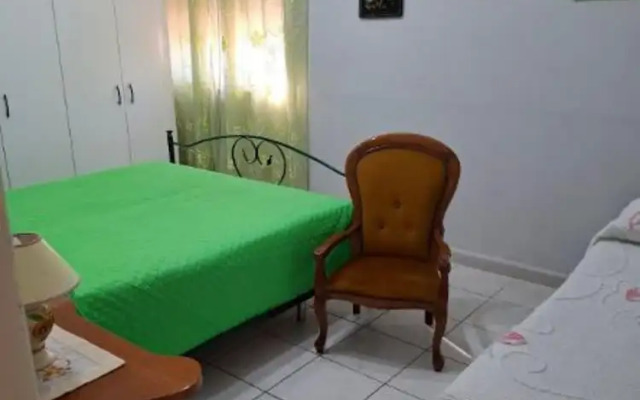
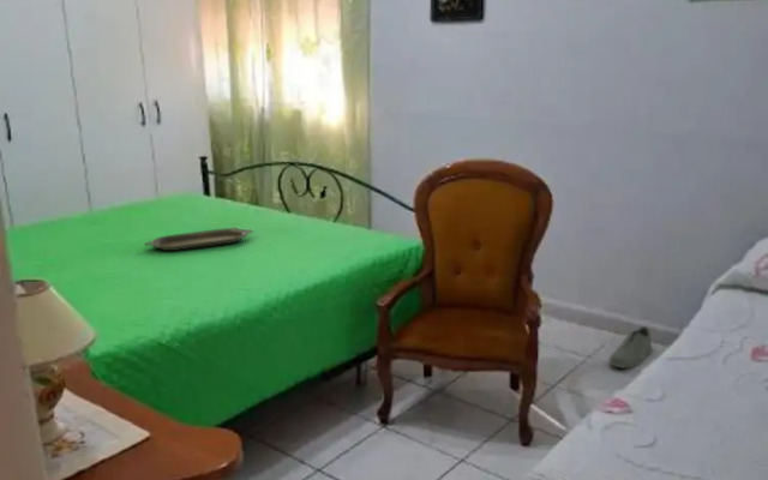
+ serving tray [143,227,254,252]
+ shoe [607,325,653,370]
